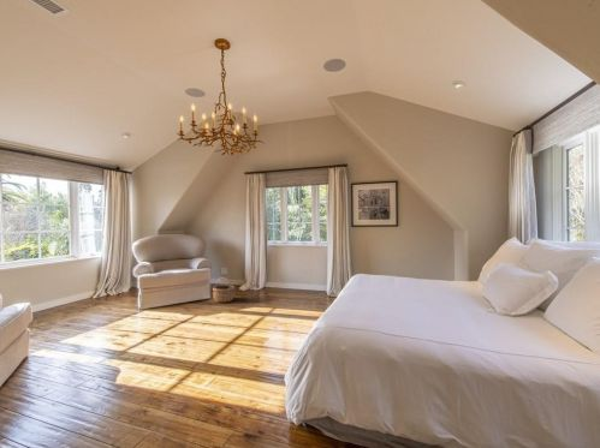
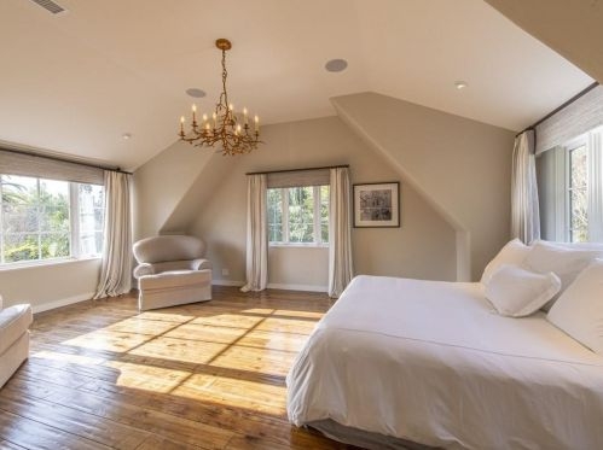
- wicker basket [212,276,236,303]
